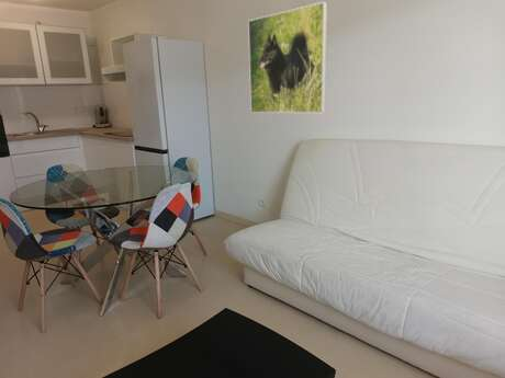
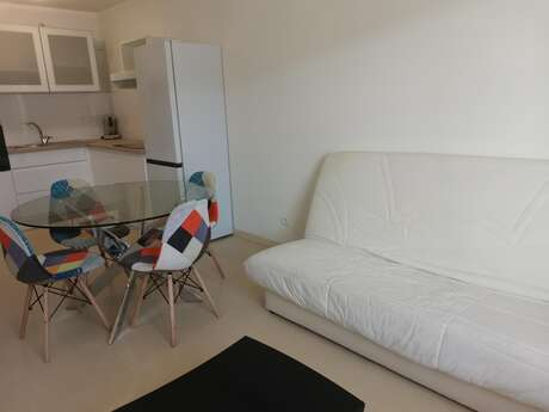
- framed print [247,1,328,114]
